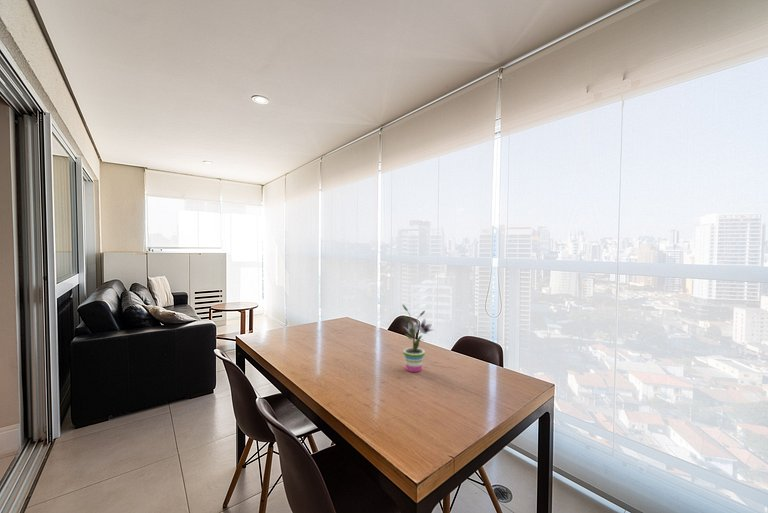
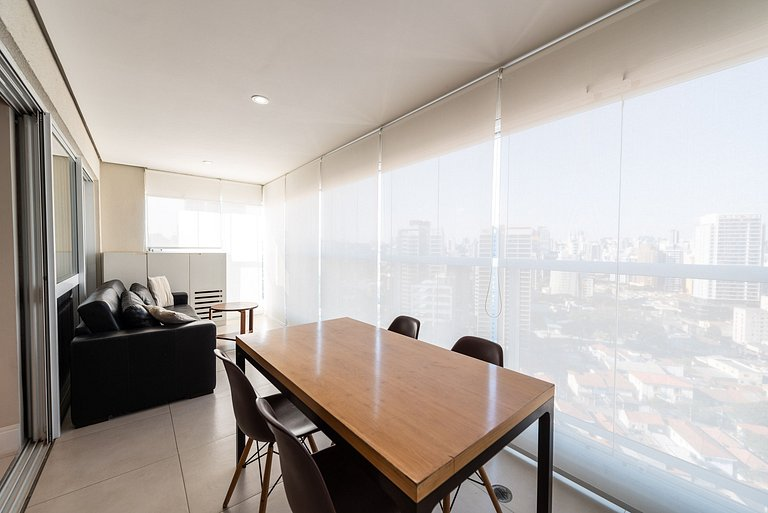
- potted plant [402,304,435,373]
